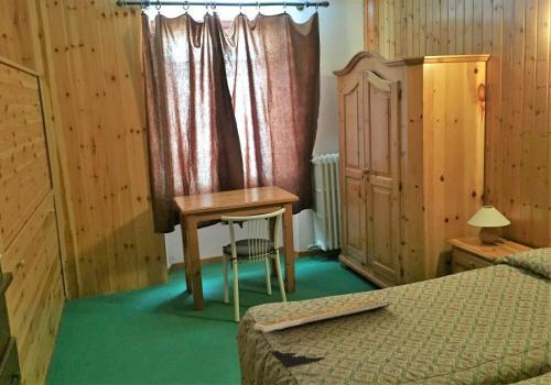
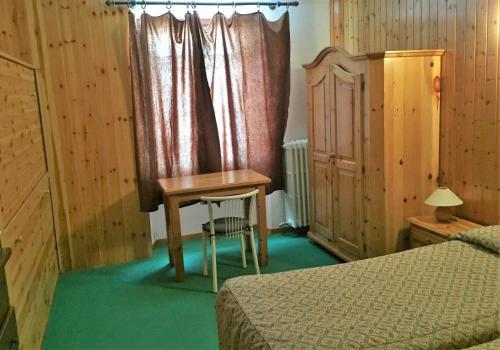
- tray [253,299,390,369]
